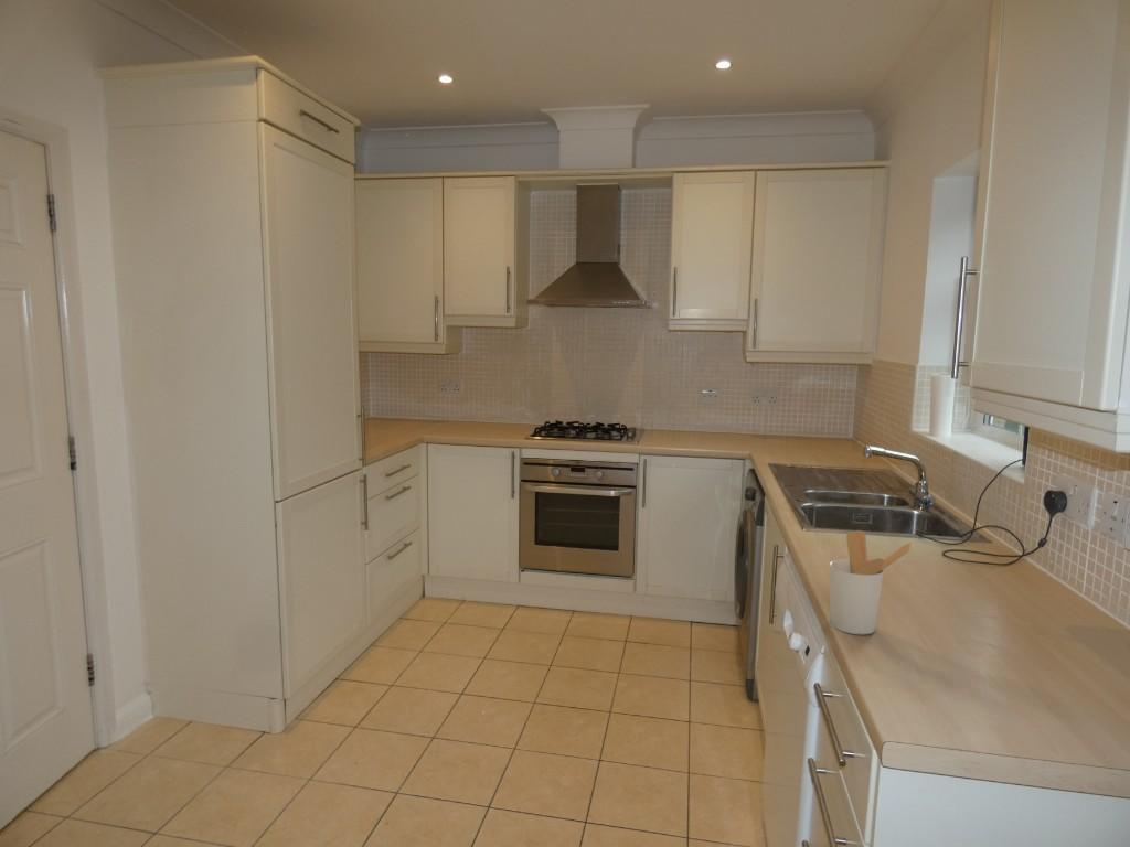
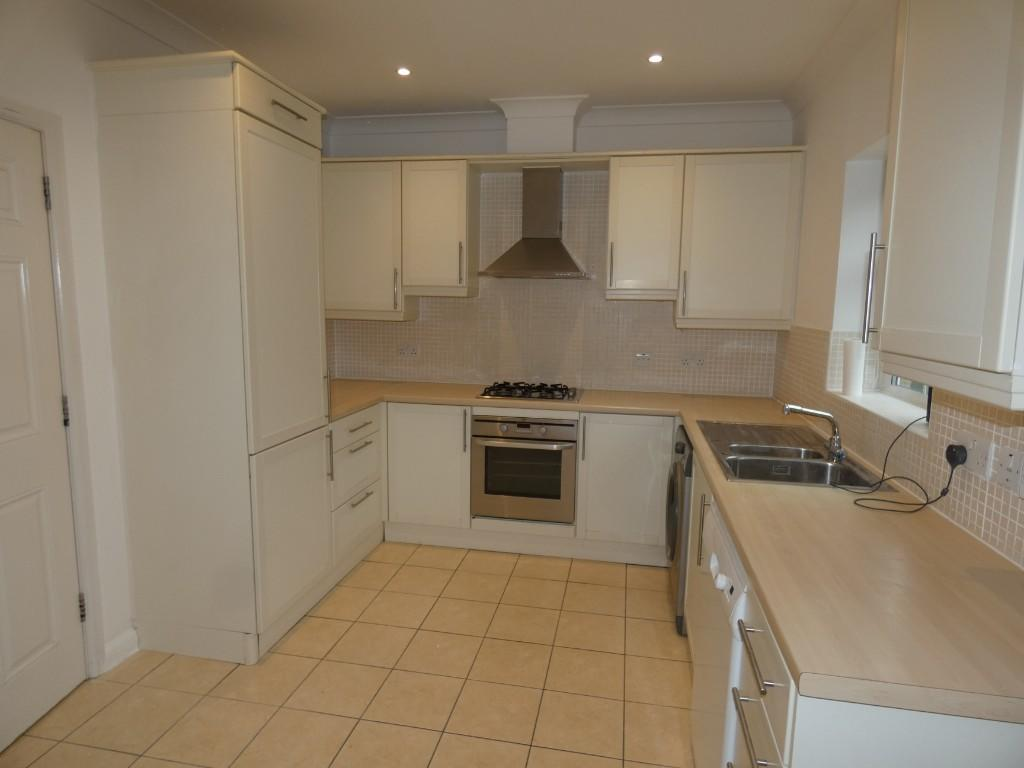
- utensil holder [829,529,913,635]
